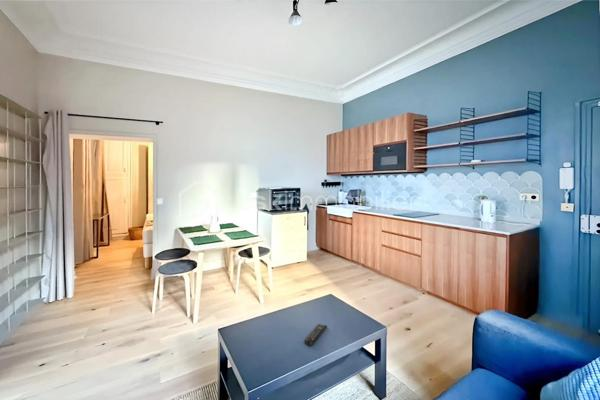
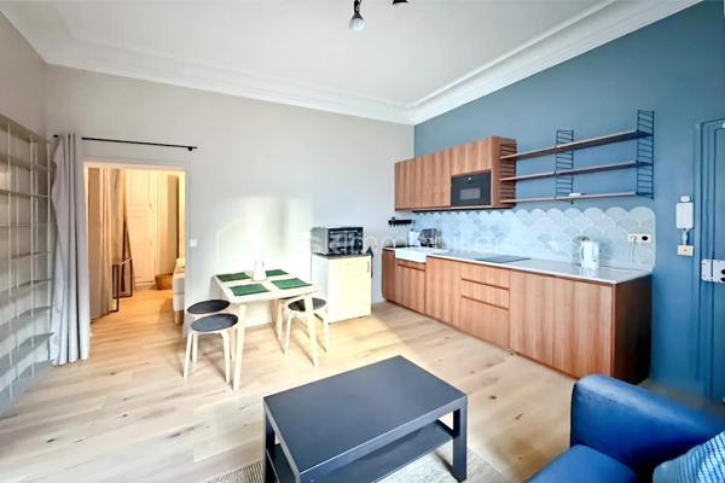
- remote control [304,323,328,347]
